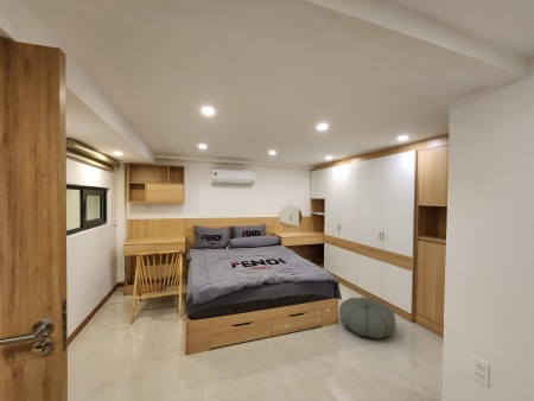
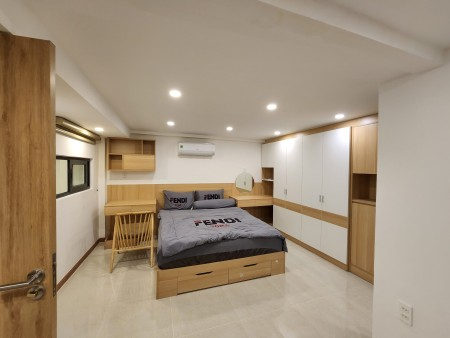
- pouf [338,297,398,339]
